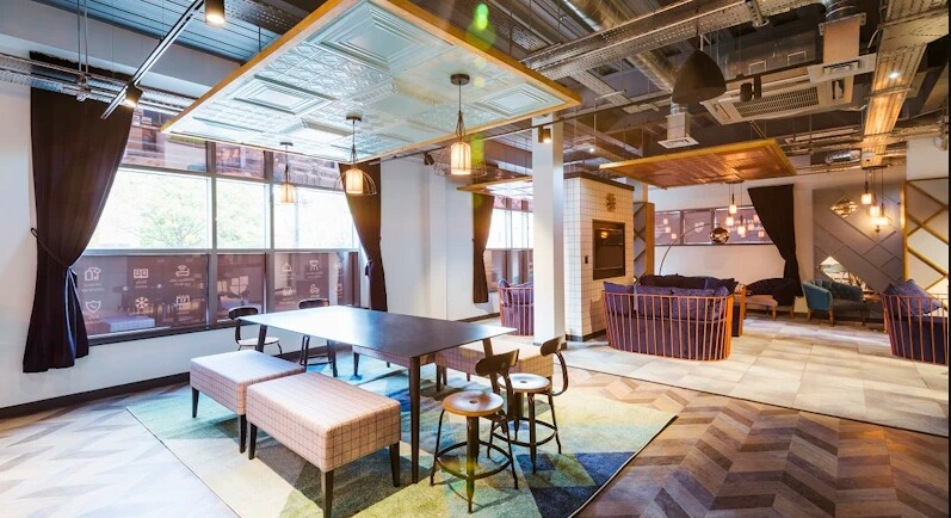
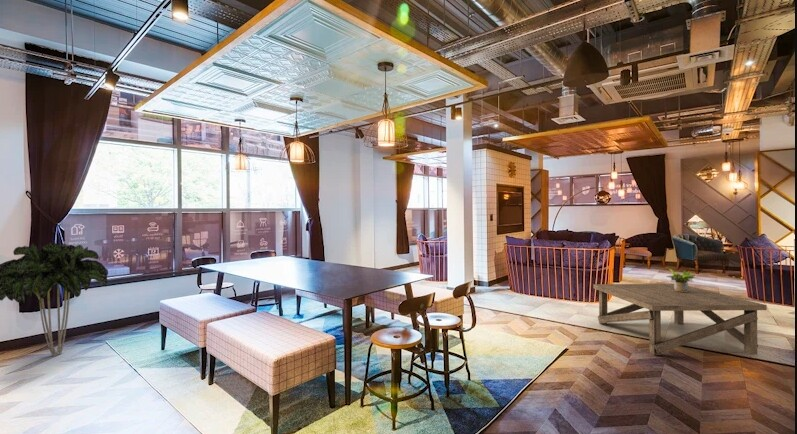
+ potted plant [665,268,697,292]
+ coffee table [592,283,768,356]
+ indoor plant [0,241,109,357]
